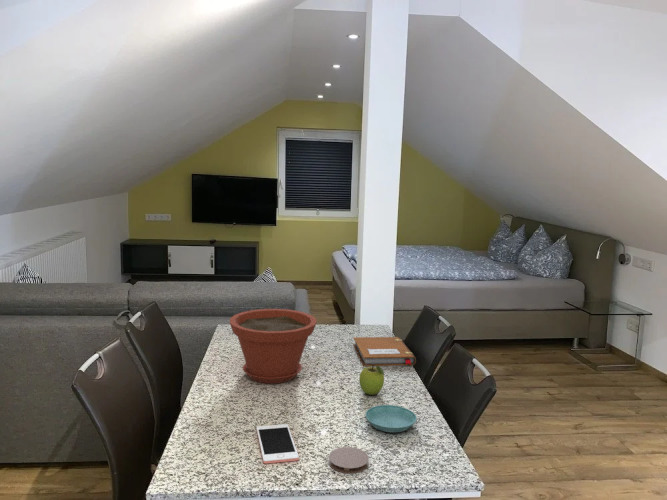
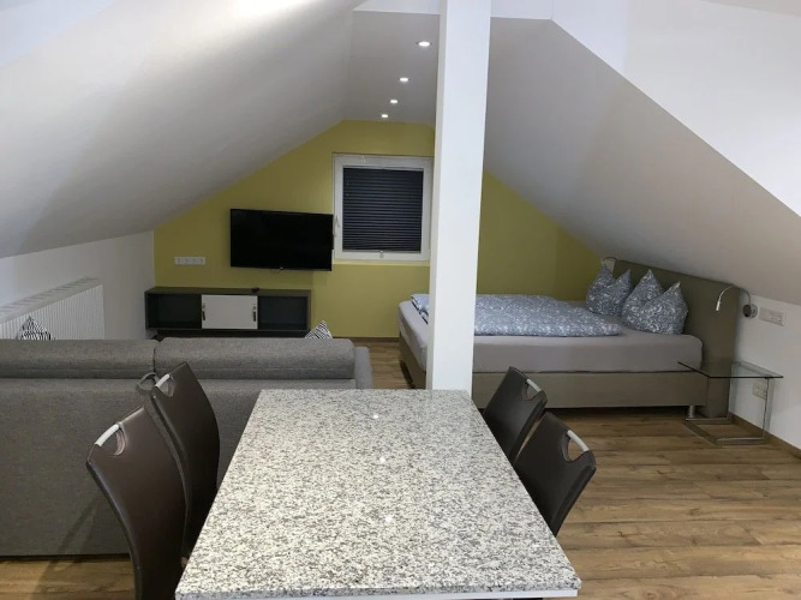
- fruit [358,364,385,396]
- coaster [328,446,370,474]
- saucer [364,404,418,433]
- cell phone [256,423,300,465]
- plant pot [229,308,318,385]
- notebook [352,336,417,367]
